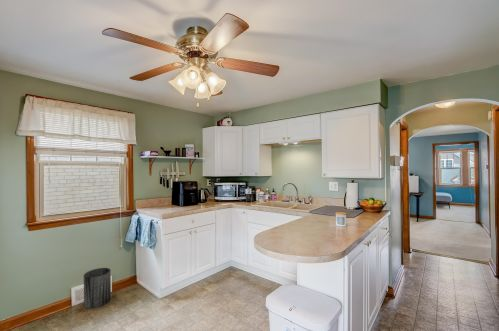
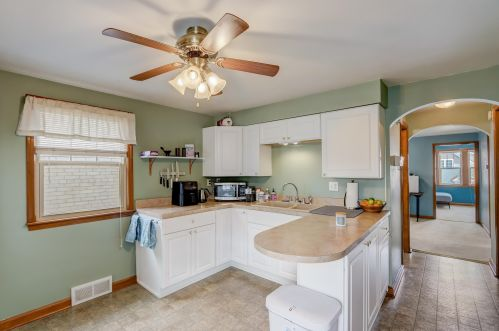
- trash can [83,267,112,309]
